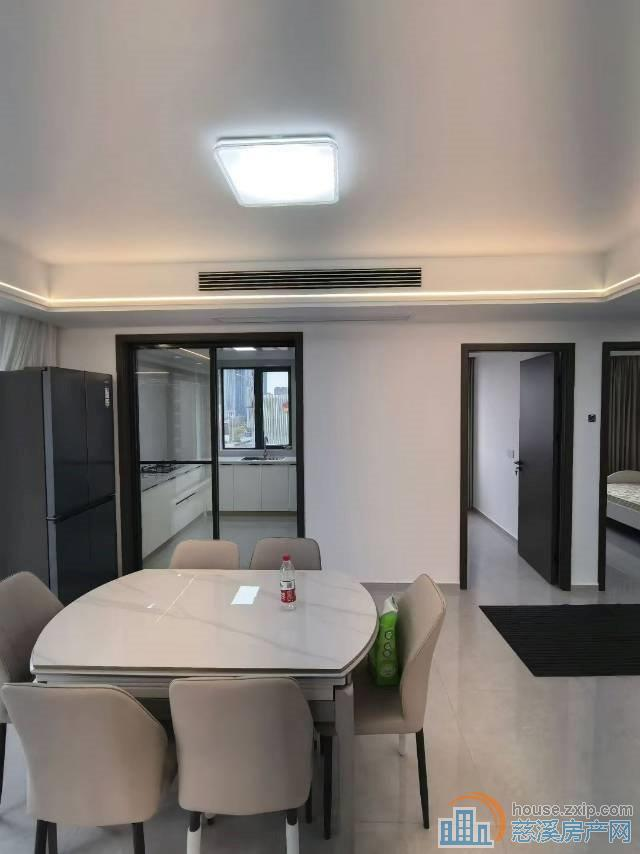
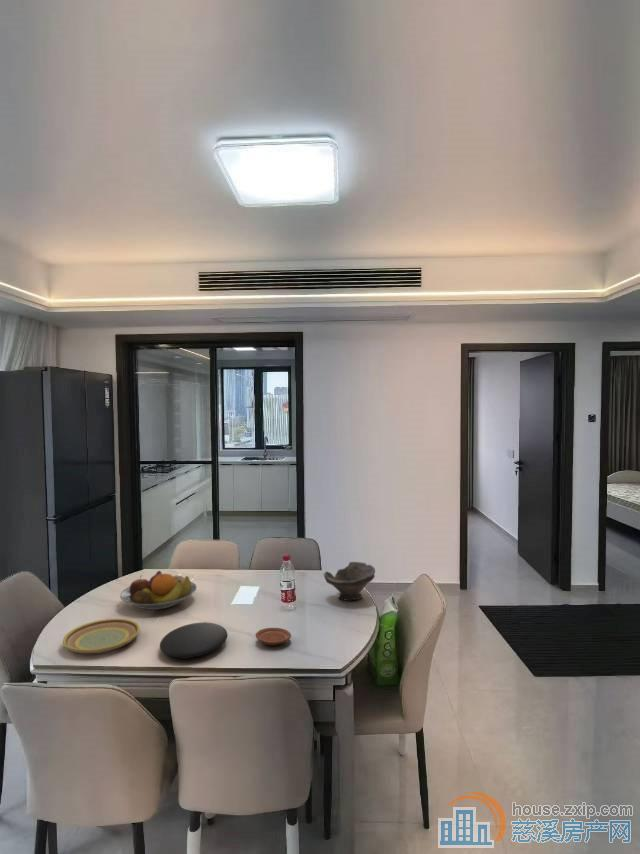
+ fruit bowl [119,570,198,611]
+ bowl [323,561,376,602]
+ plate [255,627,292,647]
+ plate [159,621,228,659]
+ plate [62,618,141,655]
